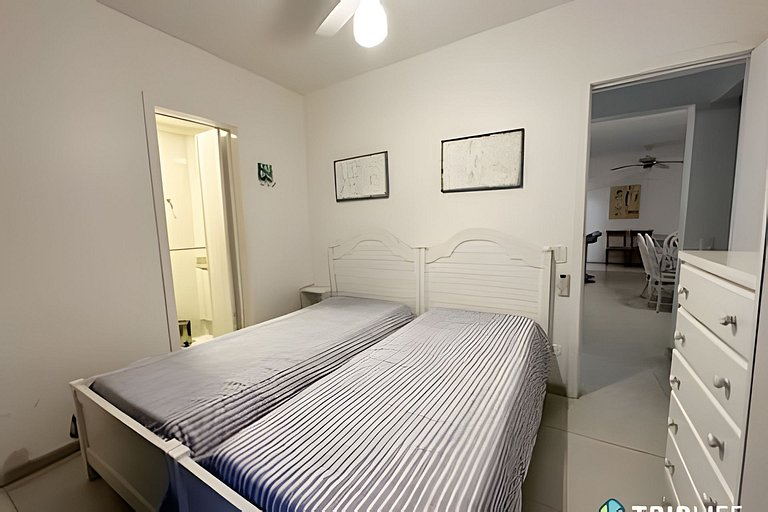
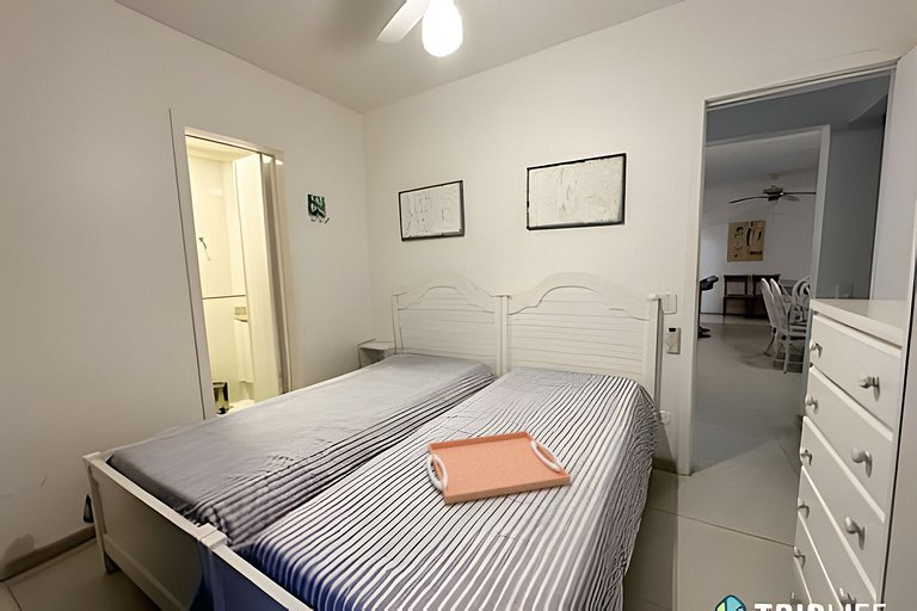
+ serving tray [425,430,572,505]
